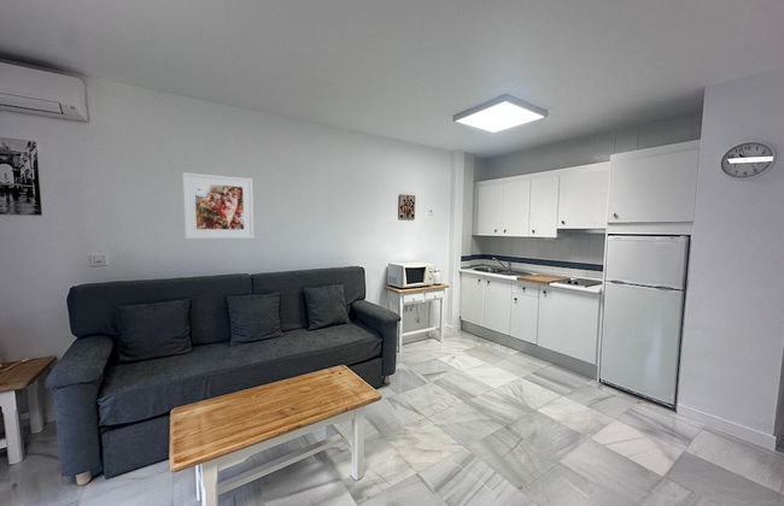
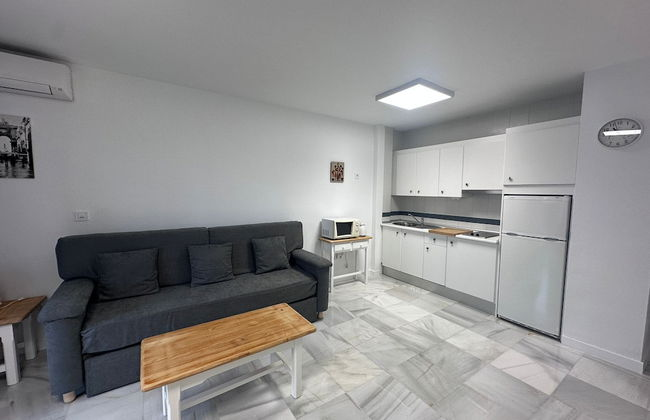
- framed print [182,171,254,240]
